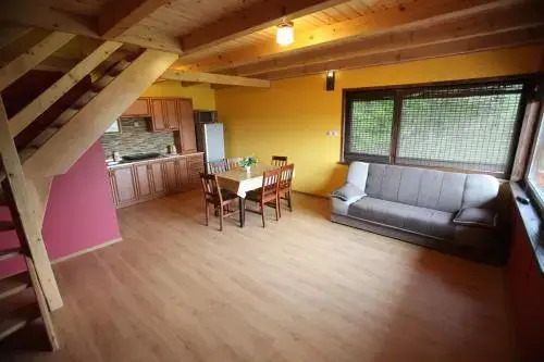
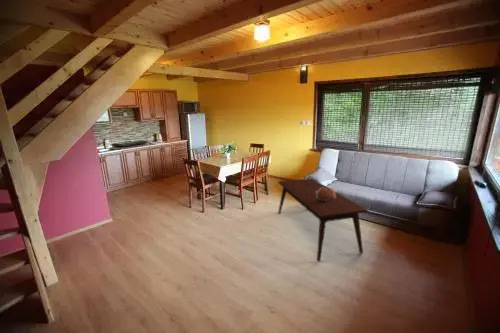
+ decorative sphere [316,184,337,201]
+ coffee table [277,177,368,263]
